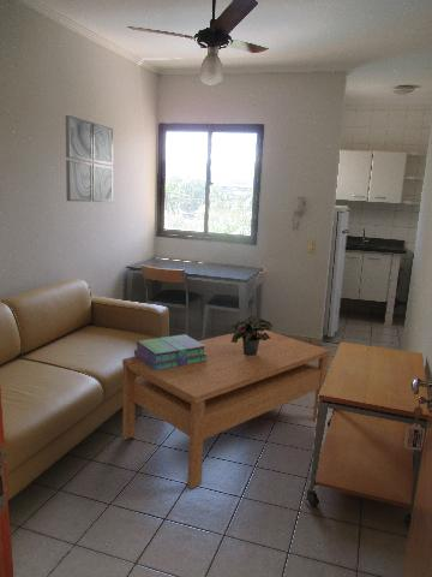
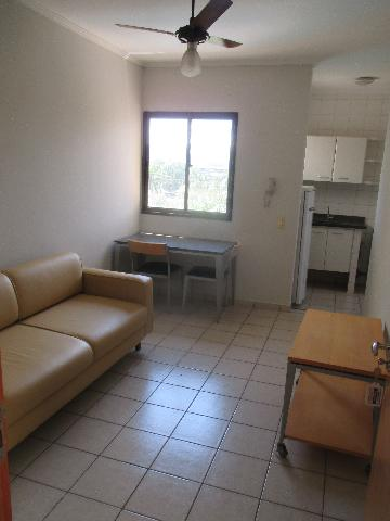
- wall art [65,114,114,203]
- potted plant [228,314,274,356]
- stack of books [133,333,208,370]
- coffee table [121,329,331,489]
